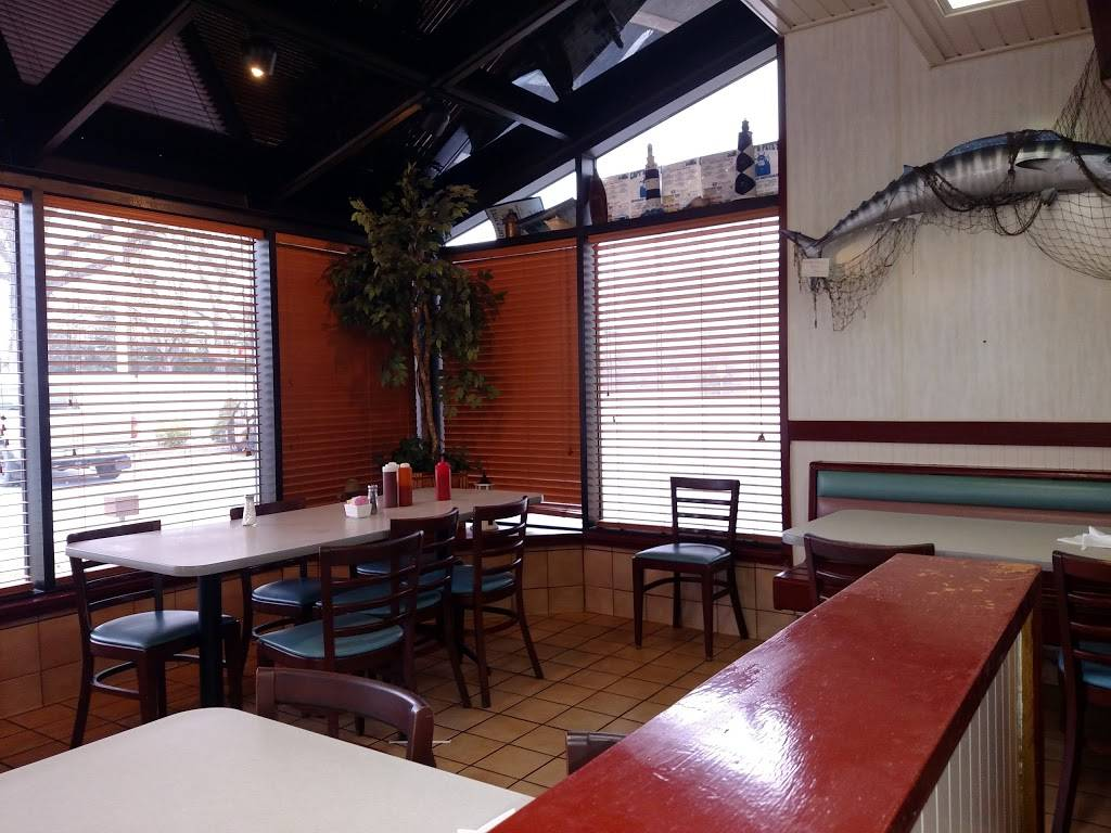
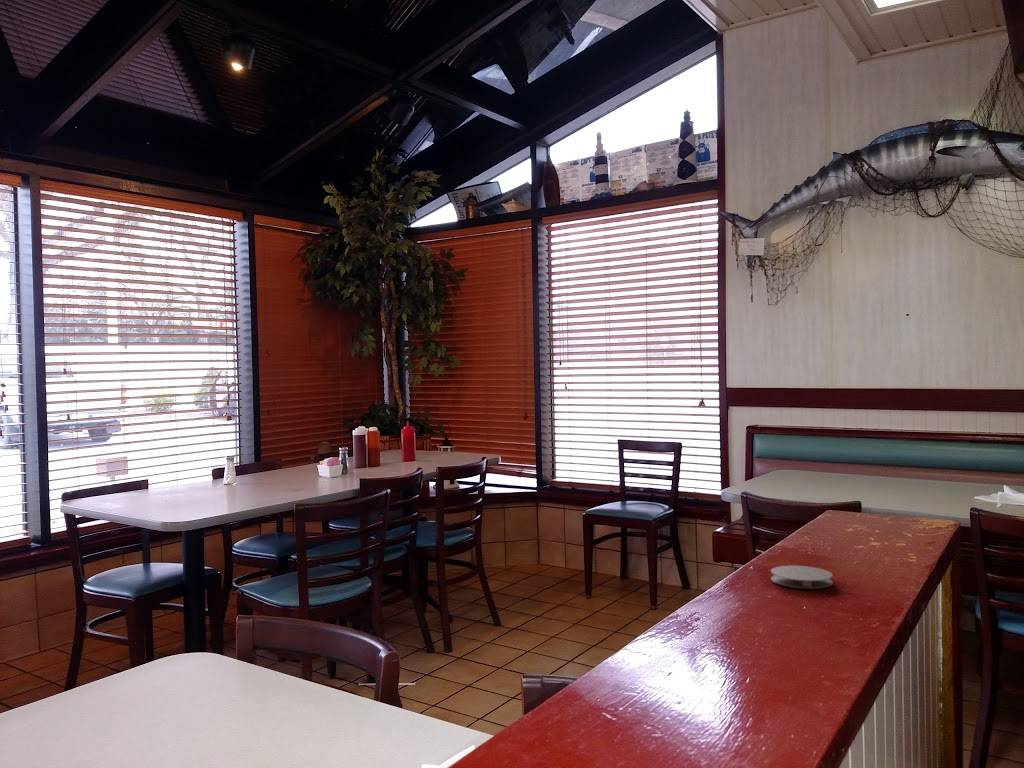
+ coaster [770,565,834,590]
